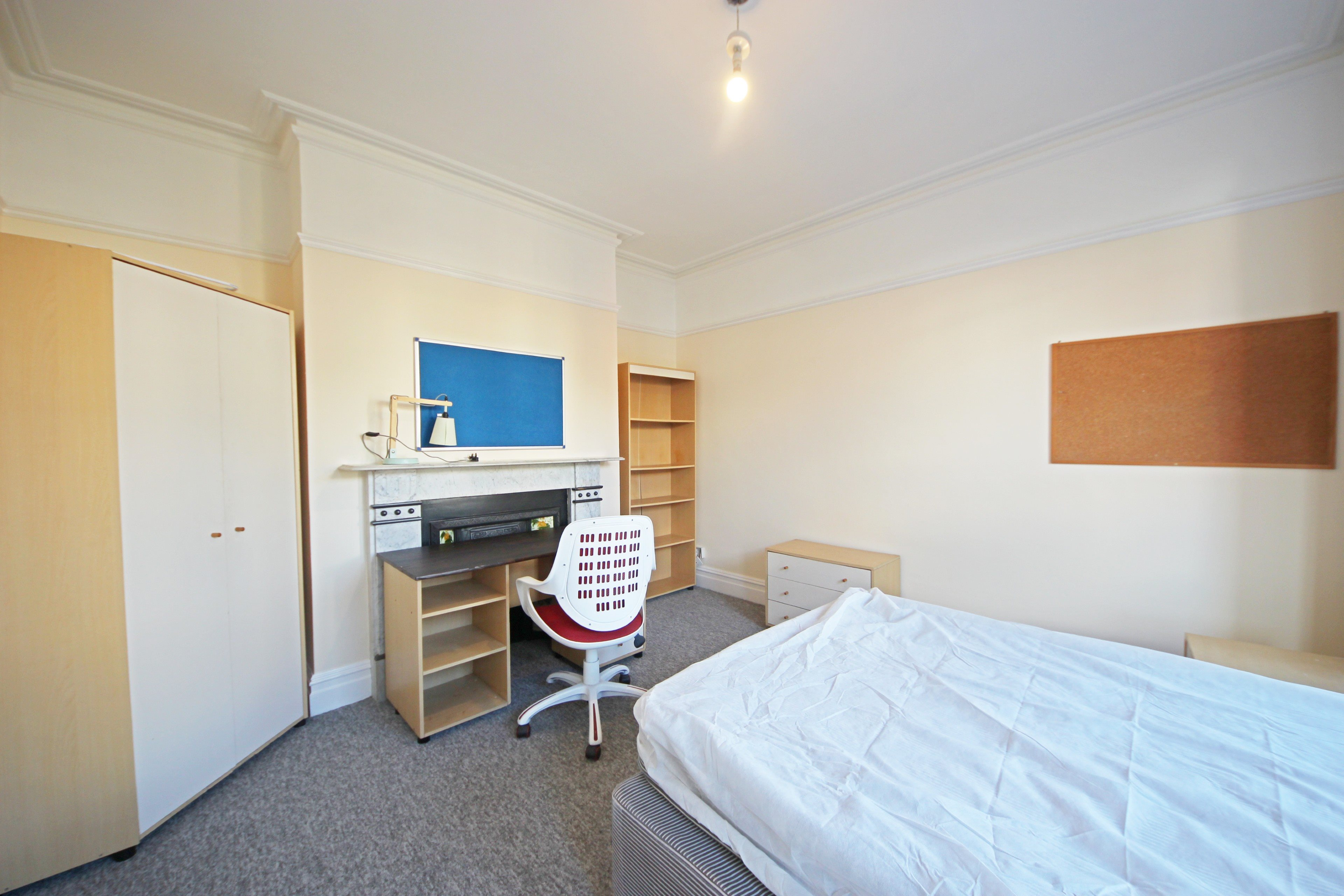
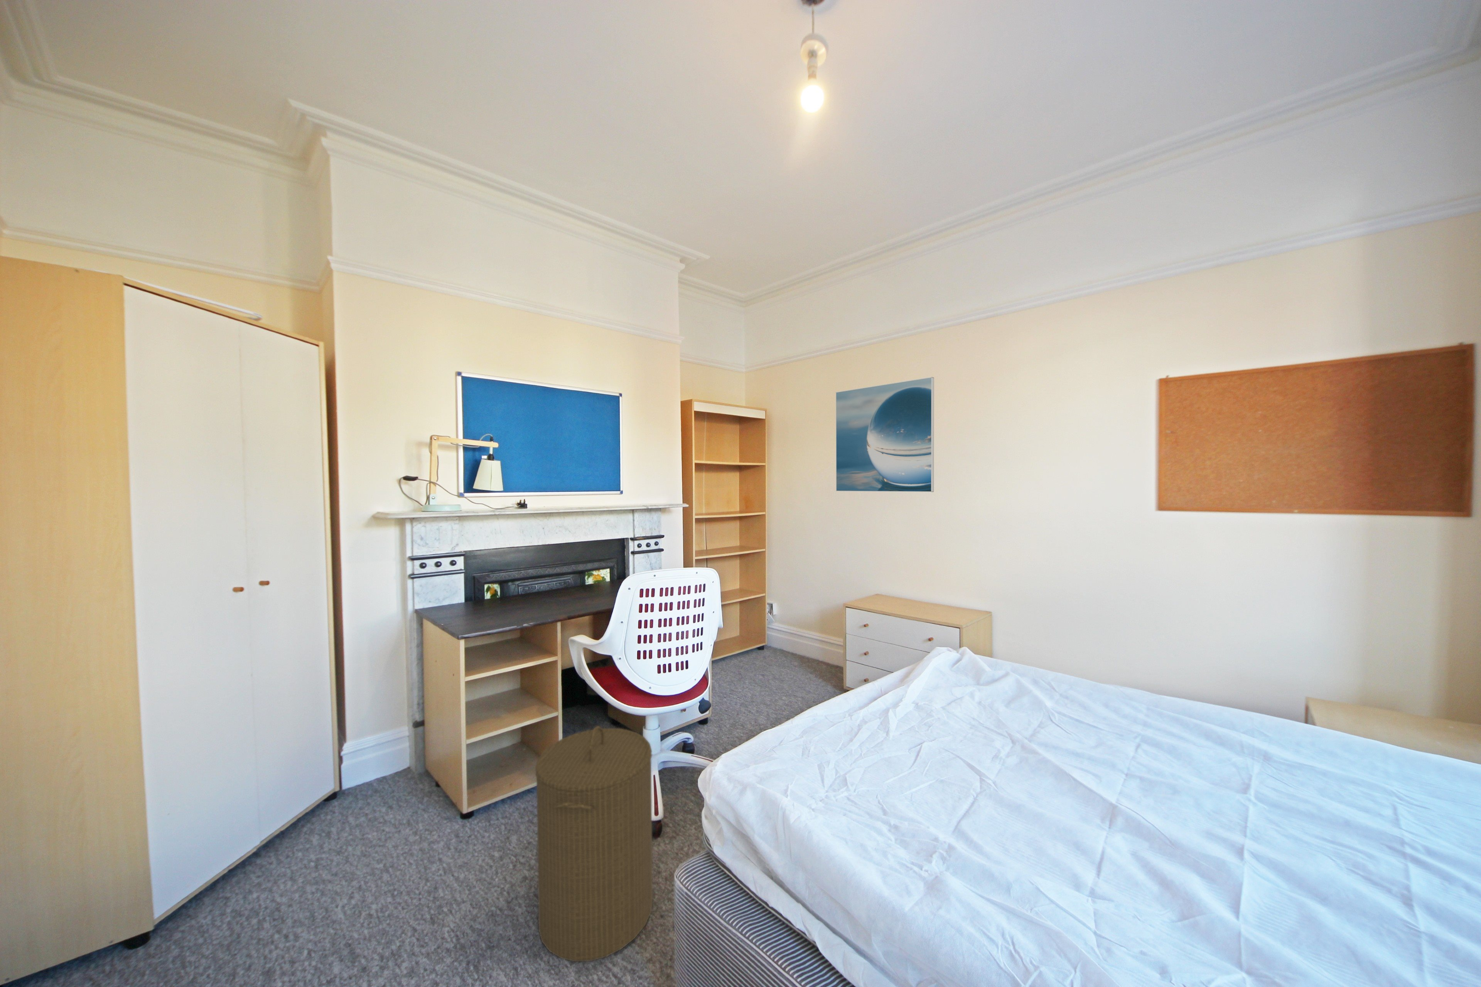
+ laundry hamper [534,726,653,962]
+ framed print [835,377,934,492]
